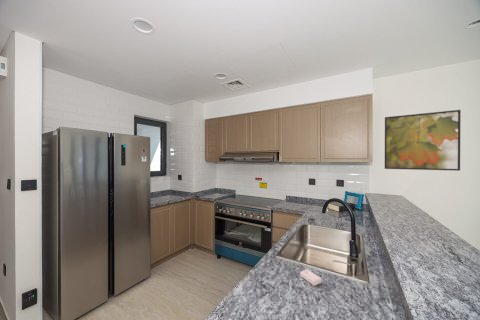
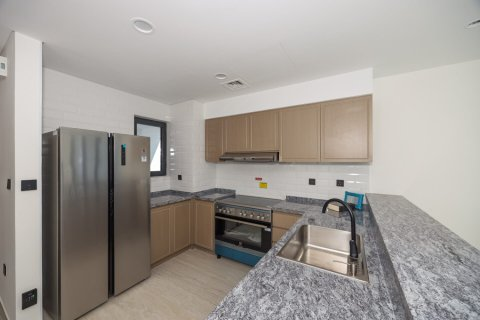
- soap bar [299,268,322,286]
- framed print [384,109,462,172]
